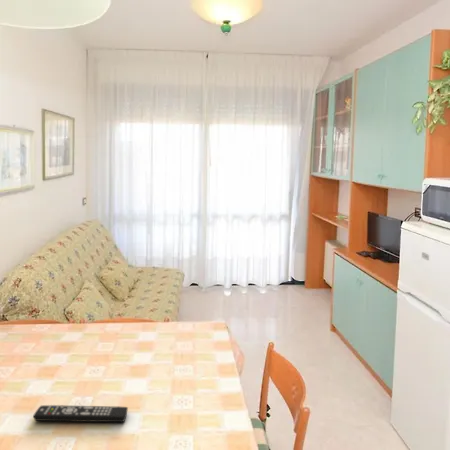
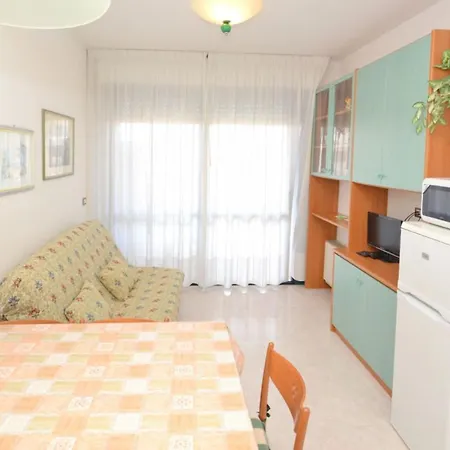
- remote control [33,404,129,423]
